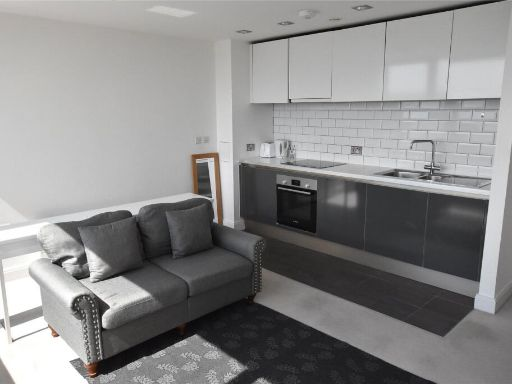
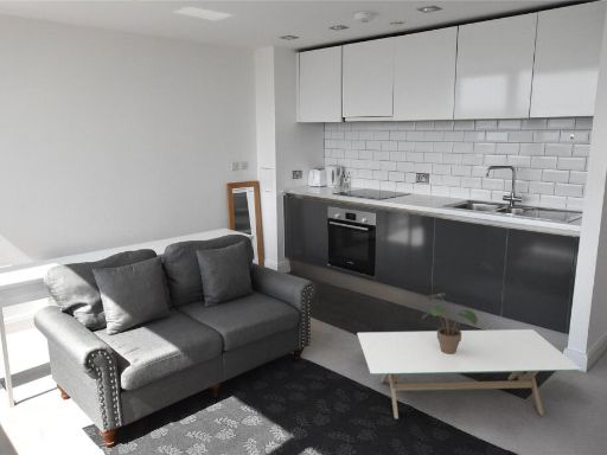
+ potted plant [421,291,481,354]
+ coffee table [356,328,582,419]
